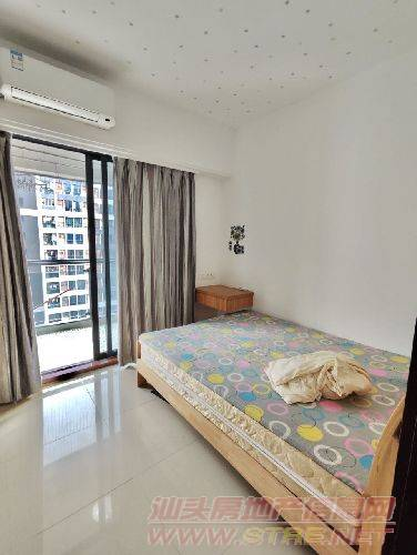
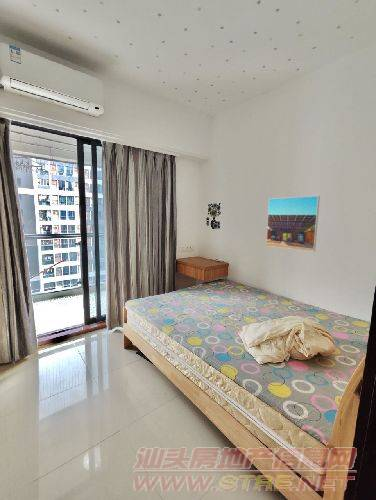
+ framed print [265,195,321,252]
